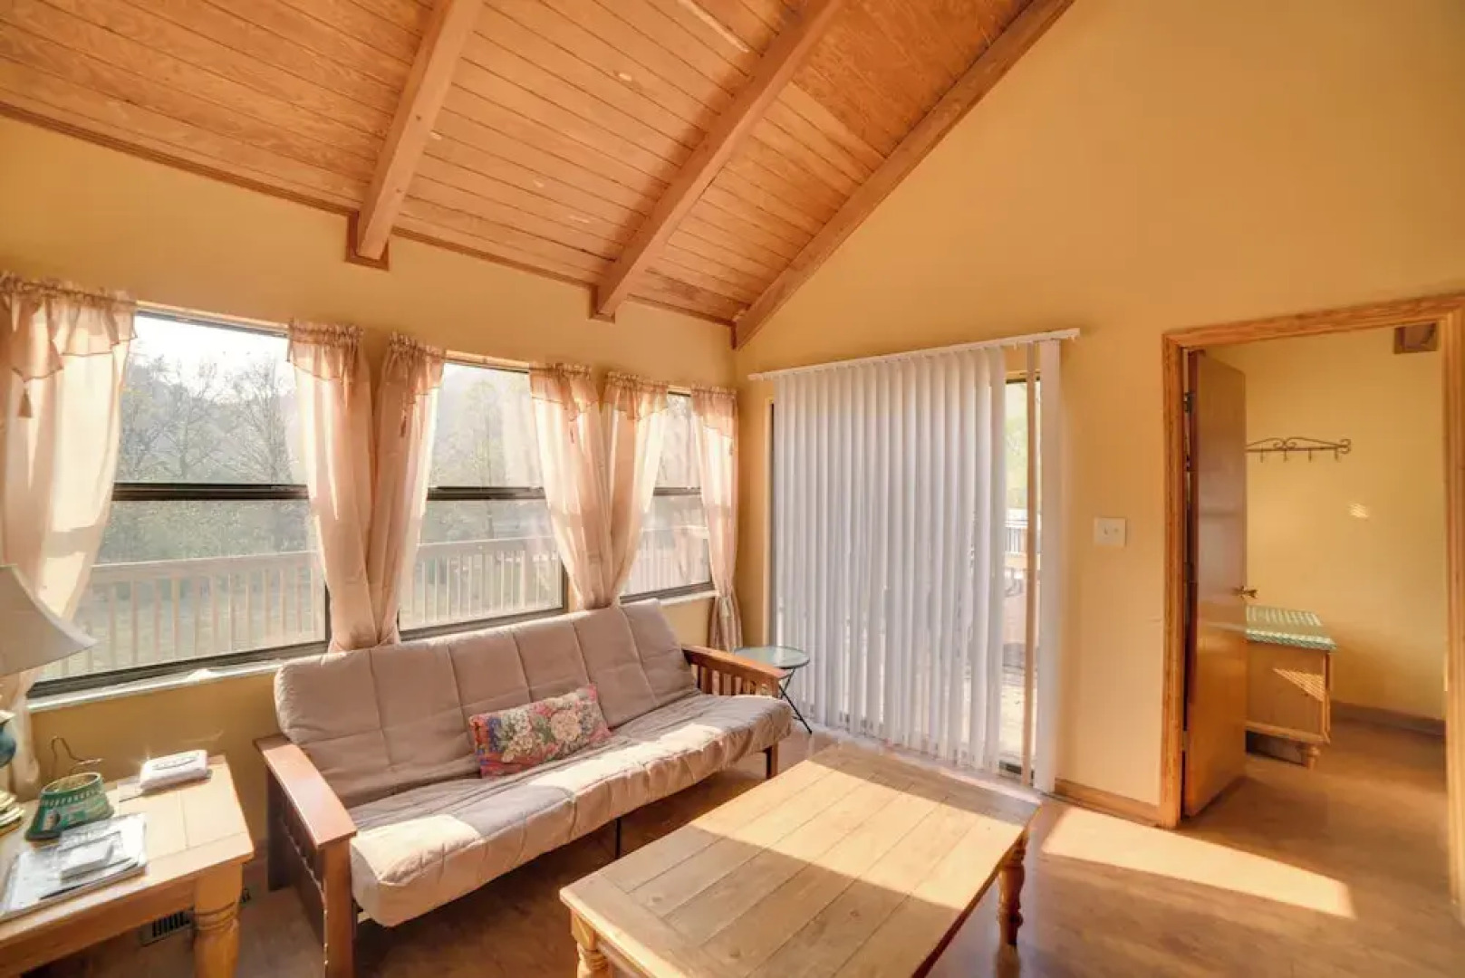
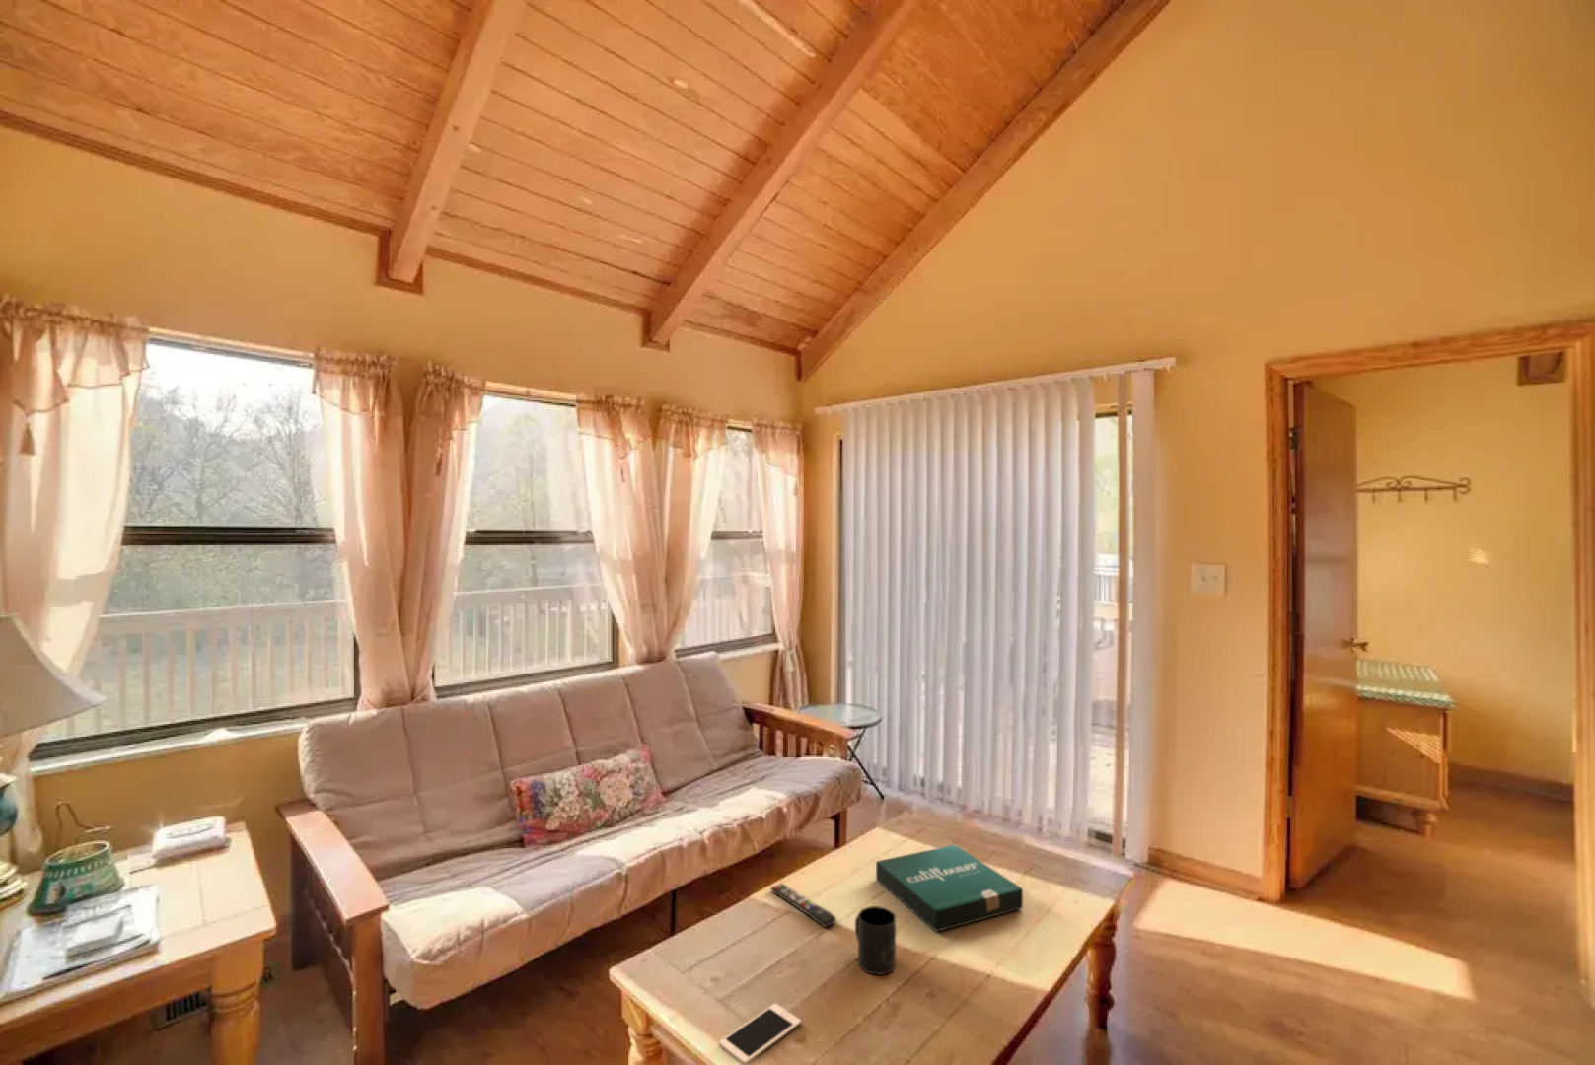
+ pizza box [875,844,1023,933]
+ mug [855,906,897,976]
+ cell phone [718,1003,802,1065]
+ remote control [770,883,838,929]
